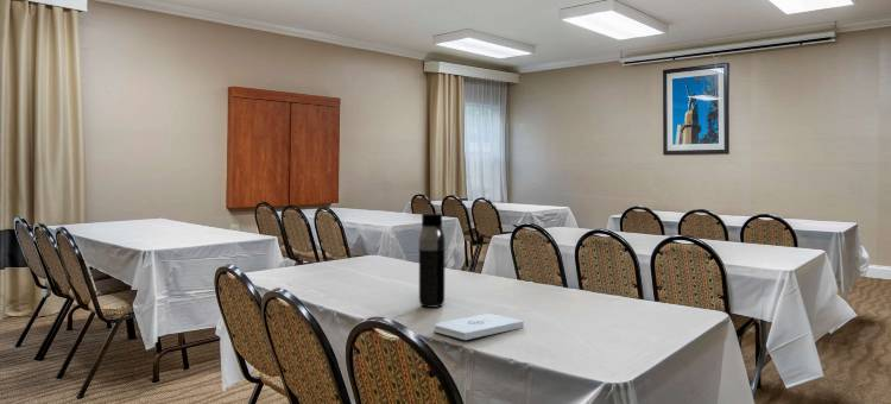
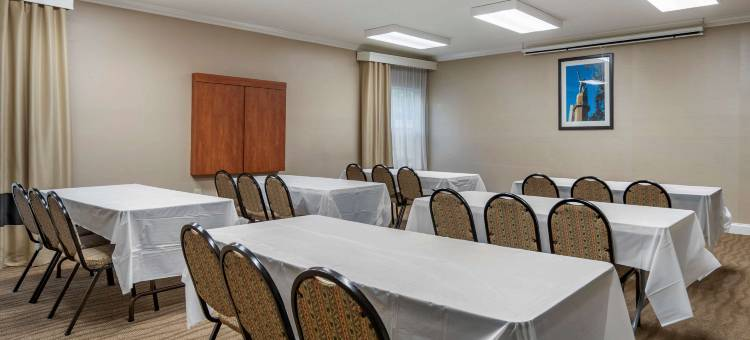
- water bottle [418,213,446,309]
- notepad [432,313,525,341]
